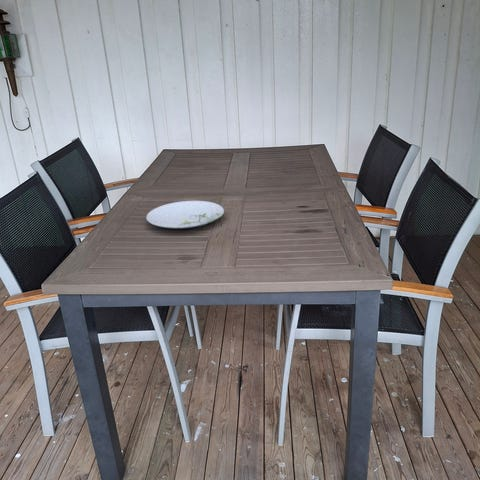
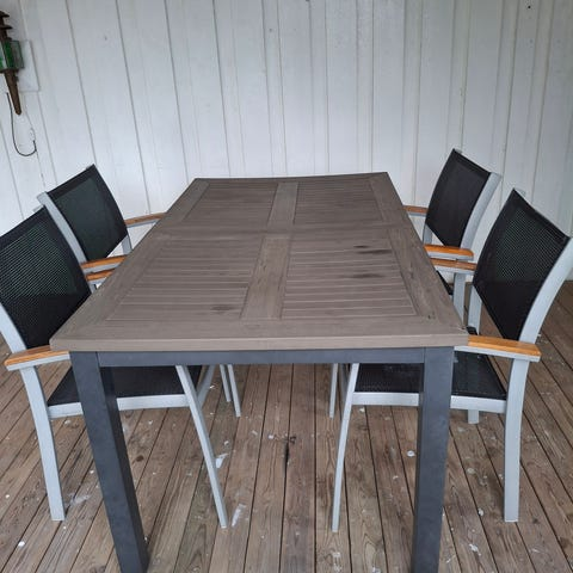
- plate [145,200,225,229]
